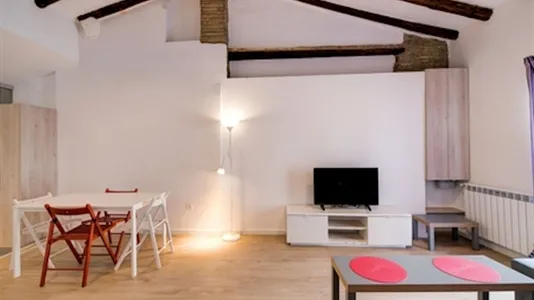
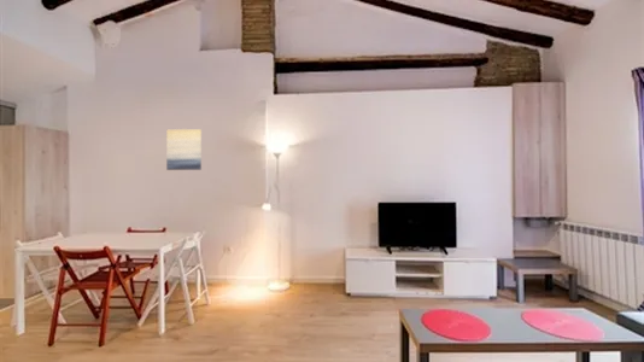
+ wall art [165,128,203,171]
